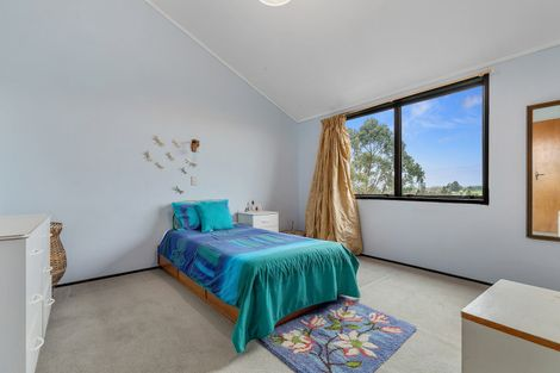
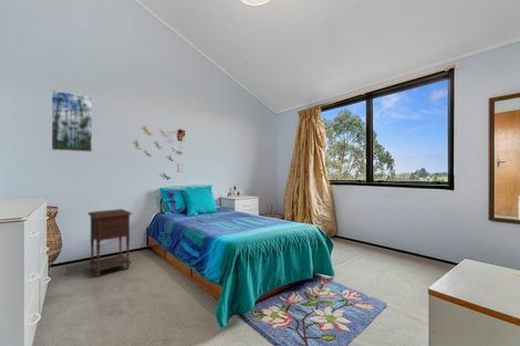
+ nightstand [86,208,134,277]
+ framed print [51,90,93,153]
